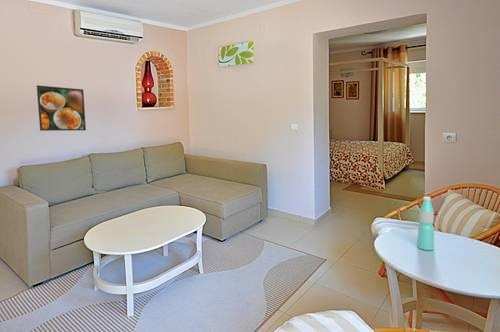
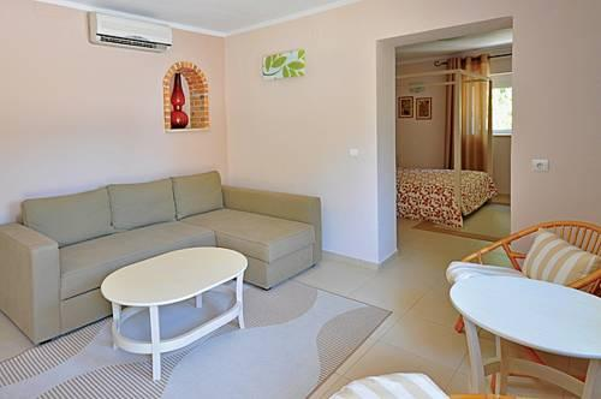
- water bottle [416,196,435,251]
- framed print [36,84,87,132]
